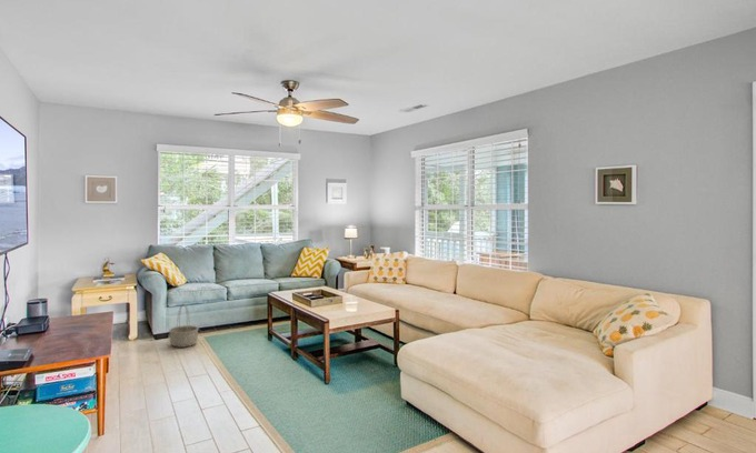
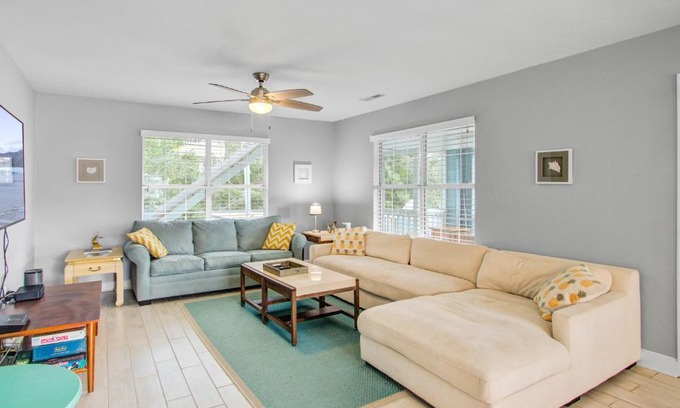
- basket [168,303,200,349]
